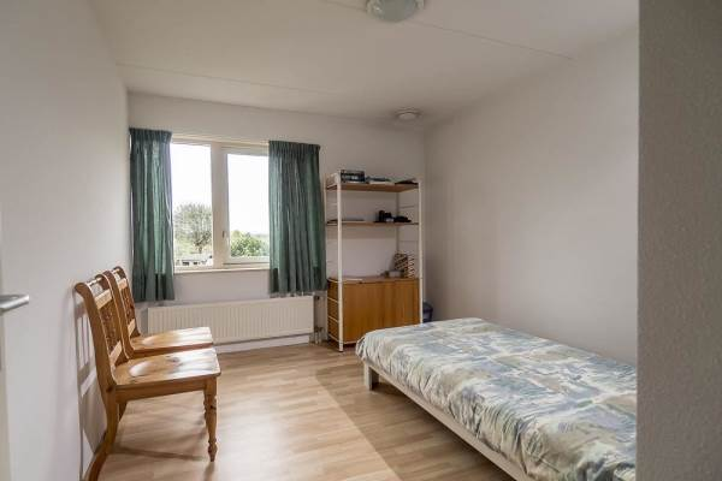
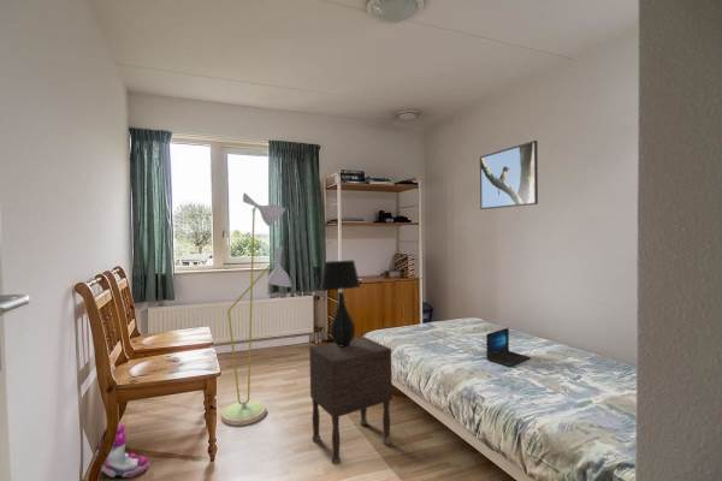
+ laptop [485,327,532,368]
+ boots [94,423,150,479]
+ table lamp [319,259,361,346]
+ nightstand [308,335,393,465]
+ floor lamp [220,191,292,427]
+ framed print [479,139,539,210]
